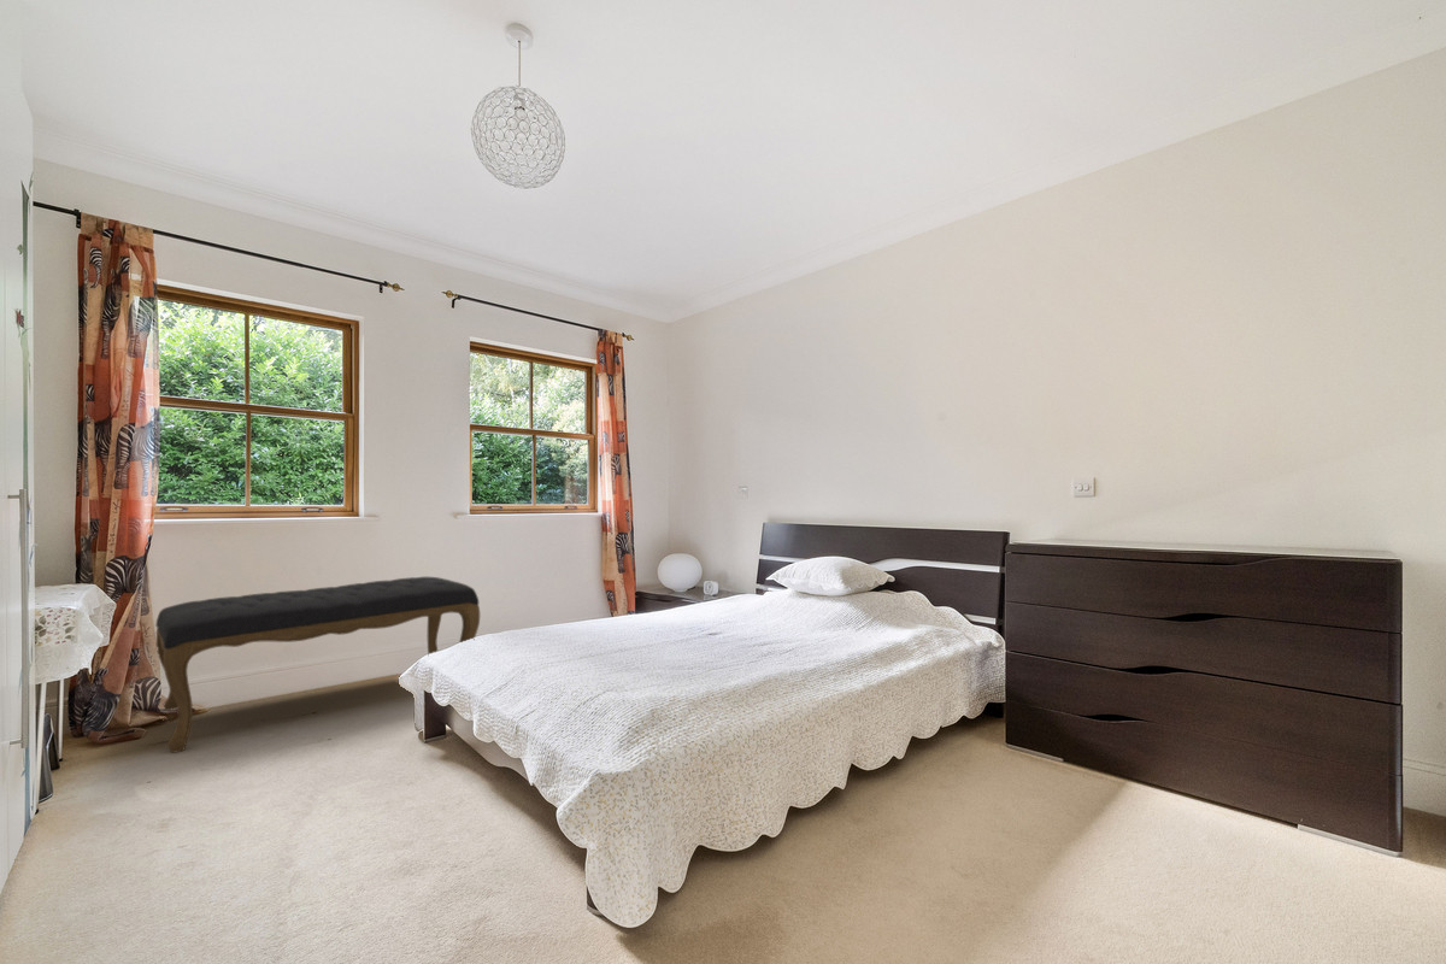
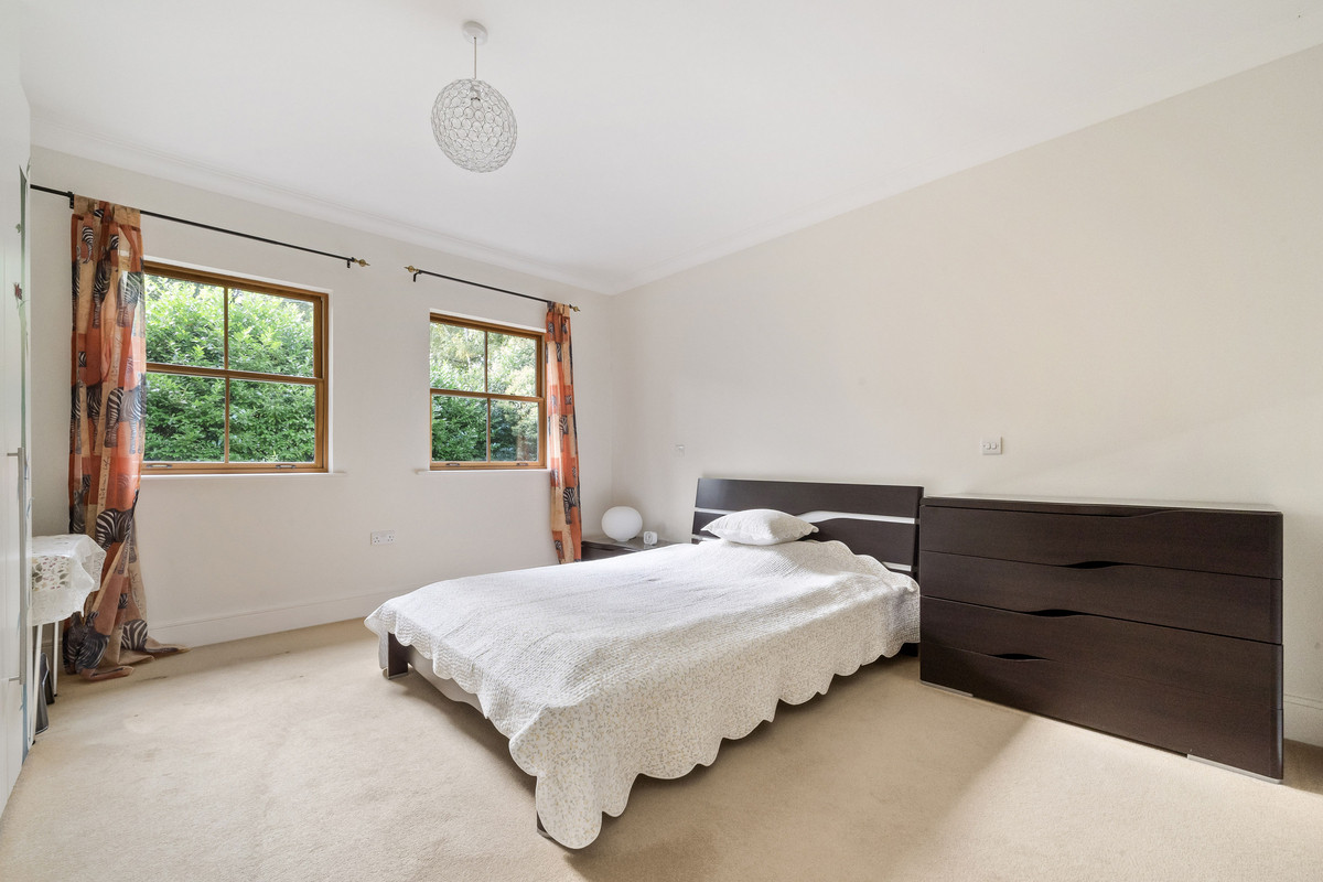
- bench [154,576,481,754]
